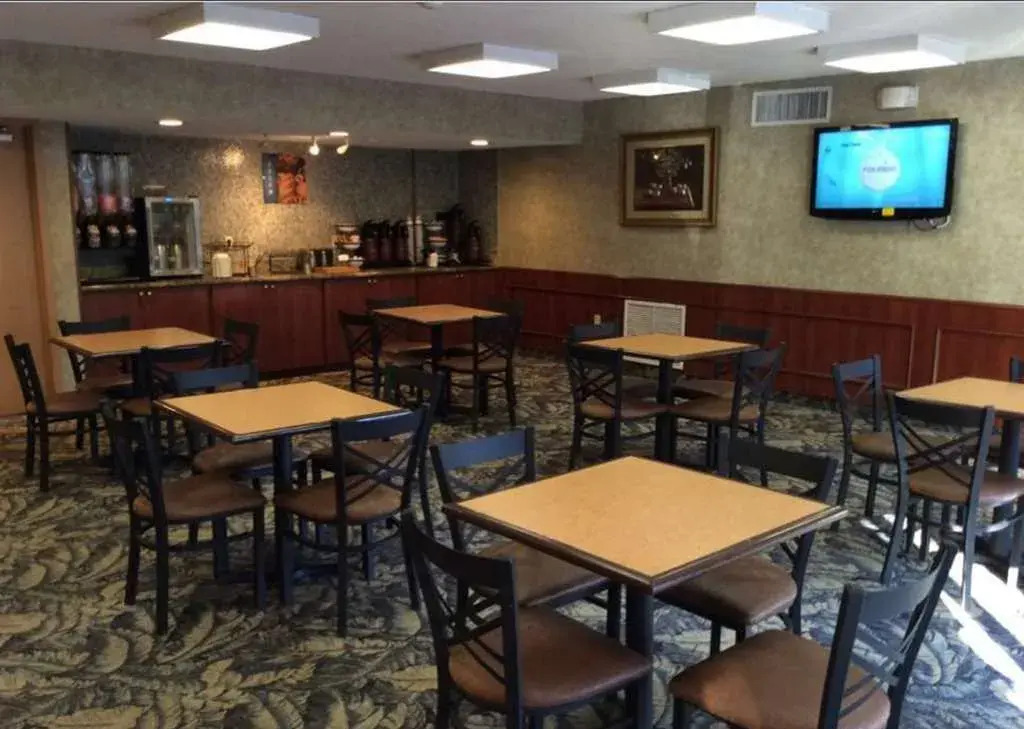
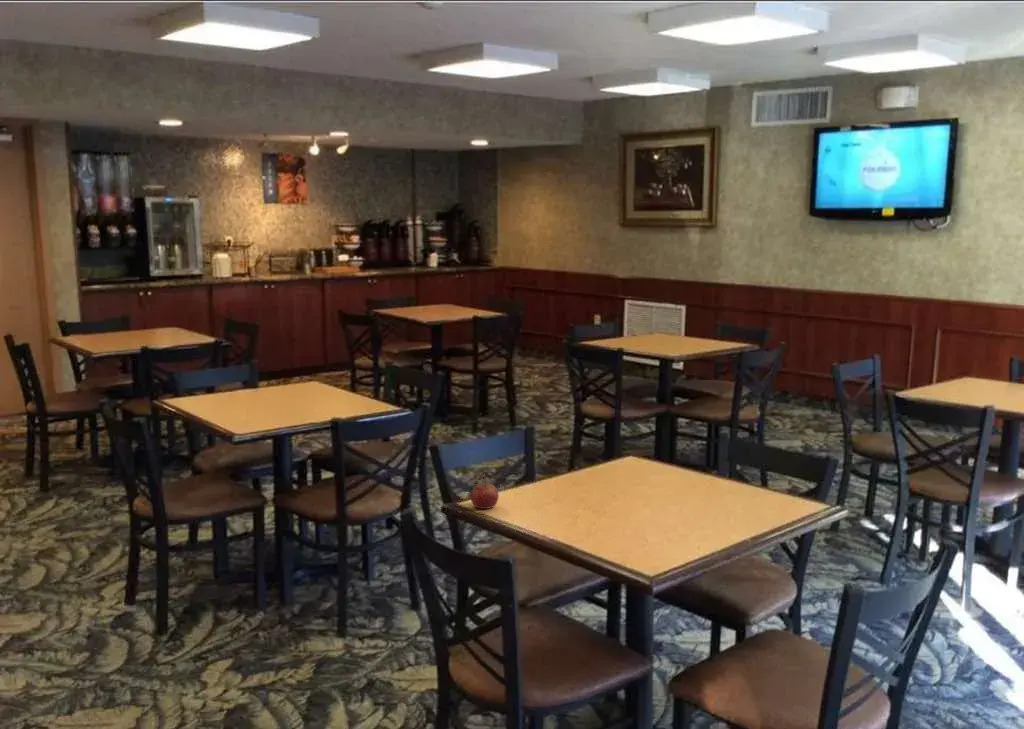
+ apple [469,480,500,510]
